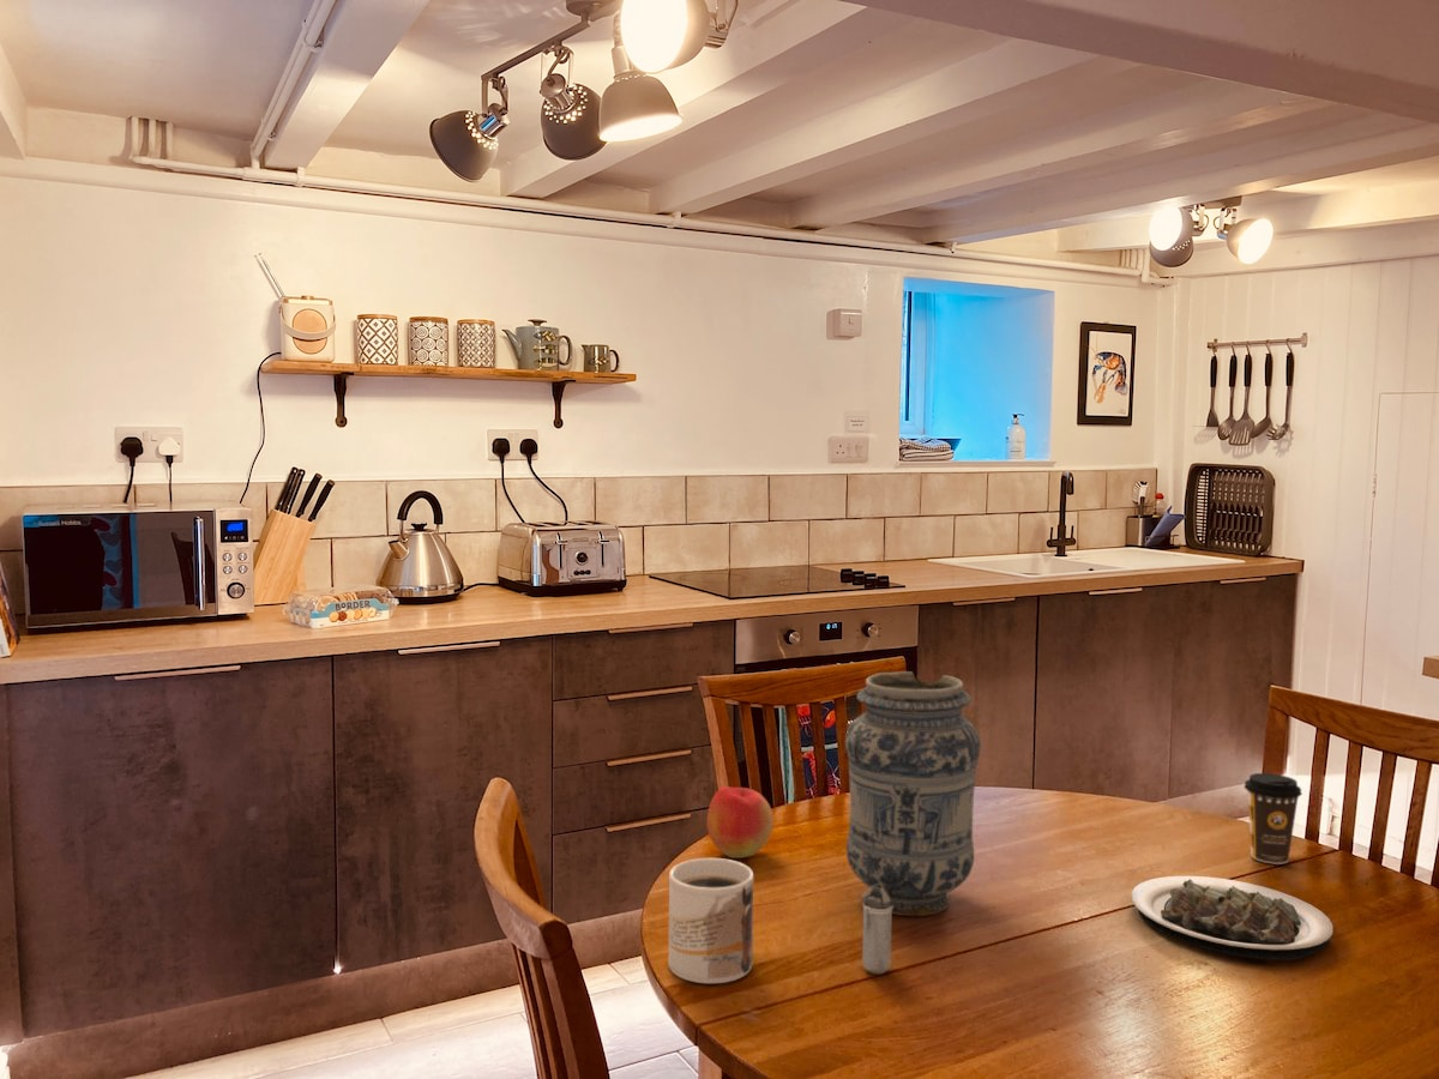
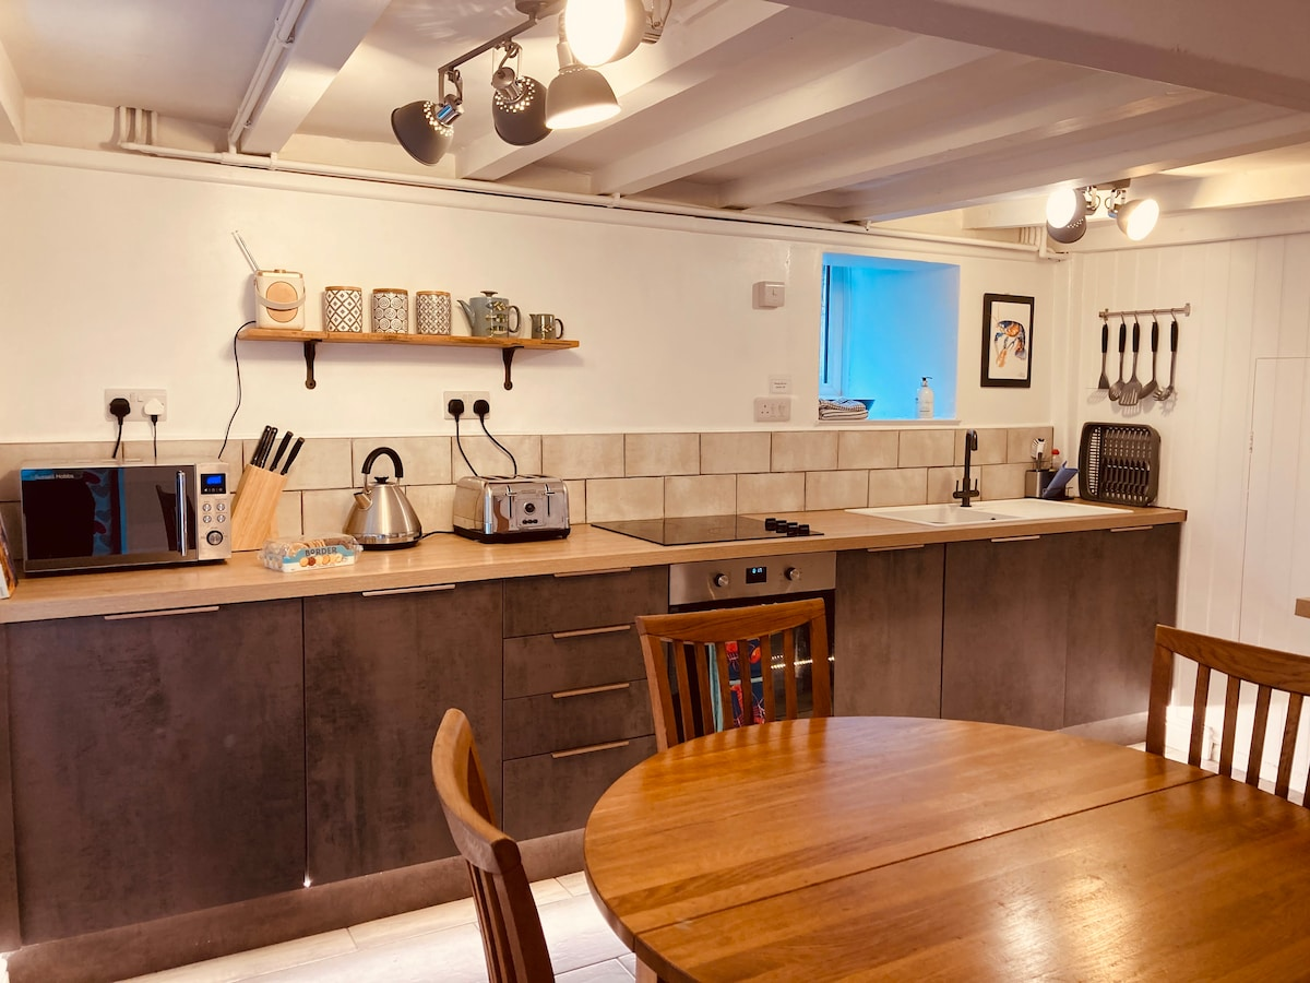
- vase [844,670,982,917]
- plate [1131,875,1333,960]
- shaker [861,884,893,975]
- apple [706,785,775,860]
- mug [668,857,754,984]
- coffee cup [1244,772,1303,866]
